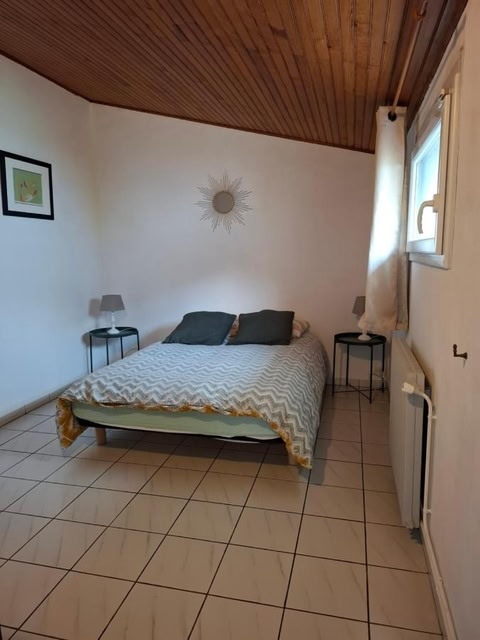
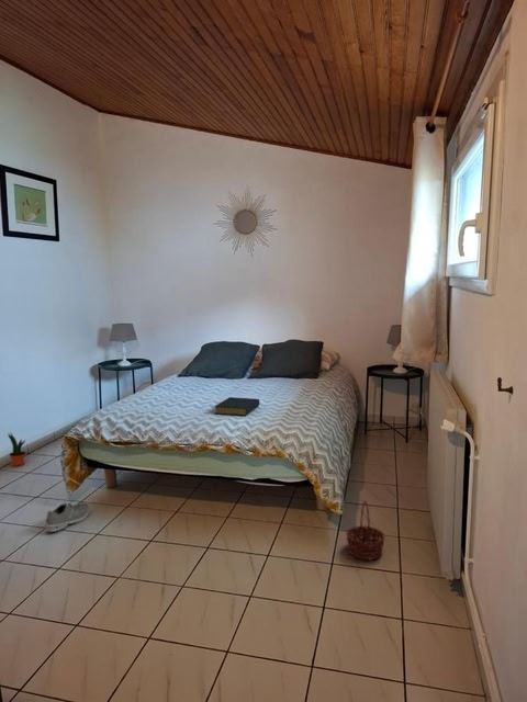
+ hardback book [213,396,260,417]
+ sneaker [44,501,91,533]
+ potted plant [7,432,27,467]
+ basket [345,500,386,561]
